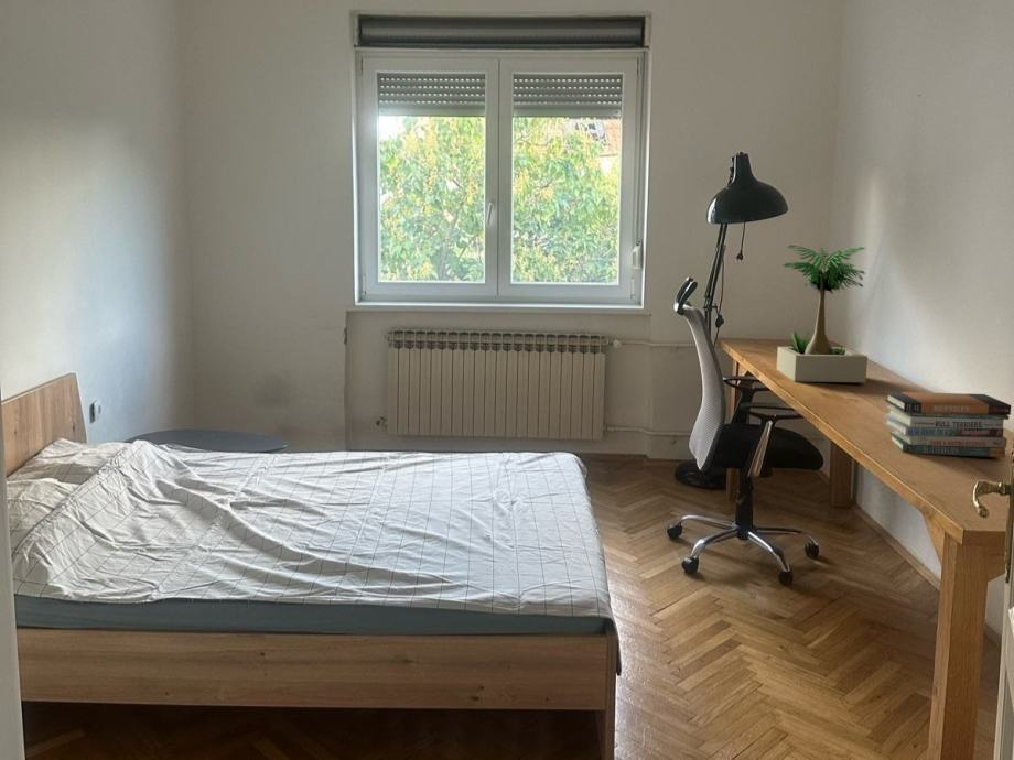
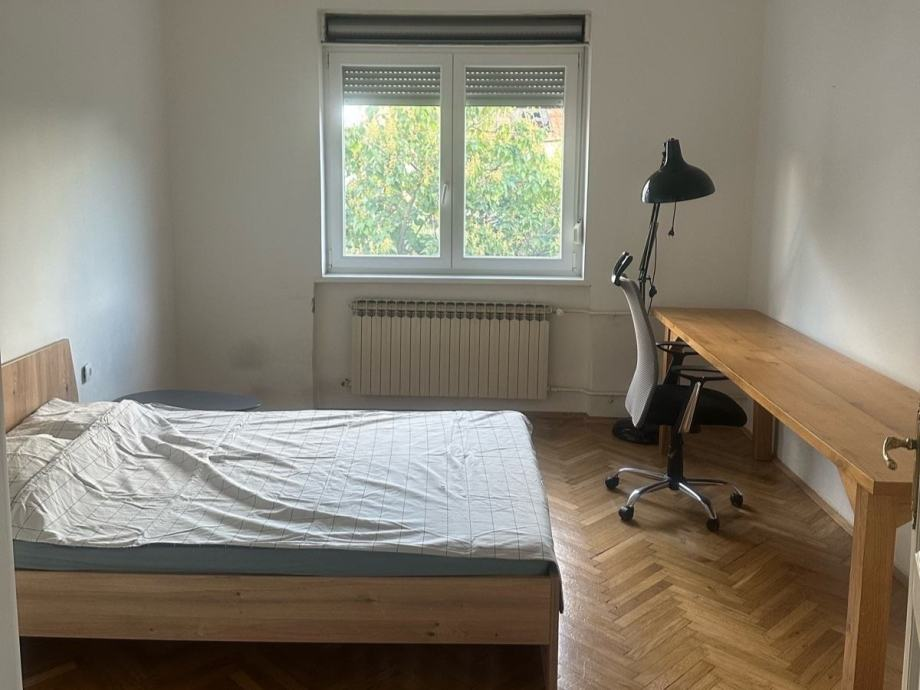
- book stack [883,391,1012,458]
- potted plant [776,245,869,383]
